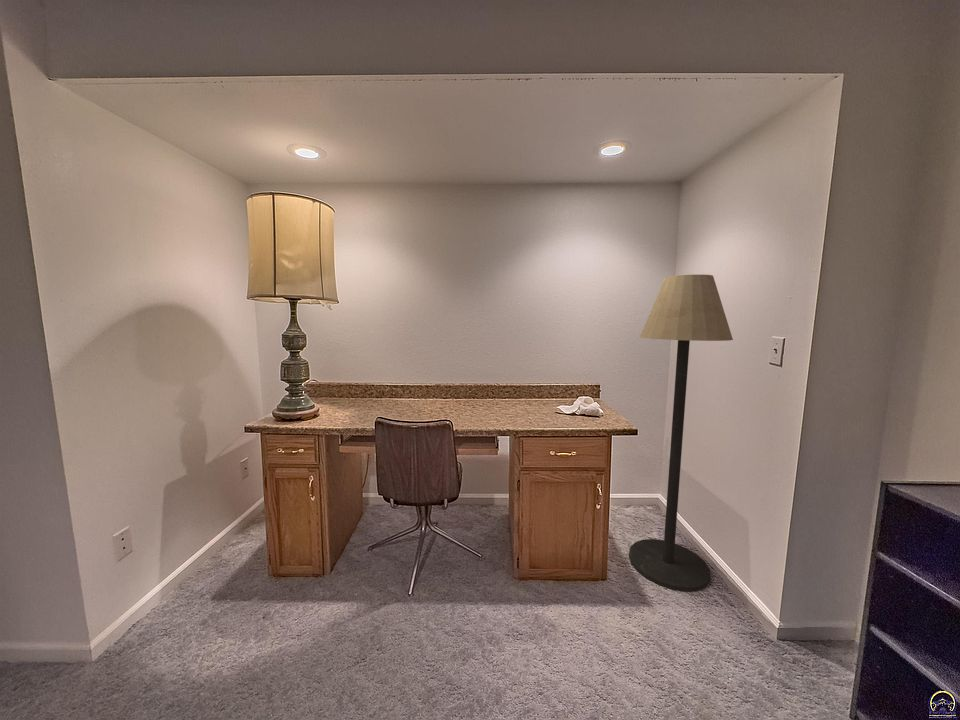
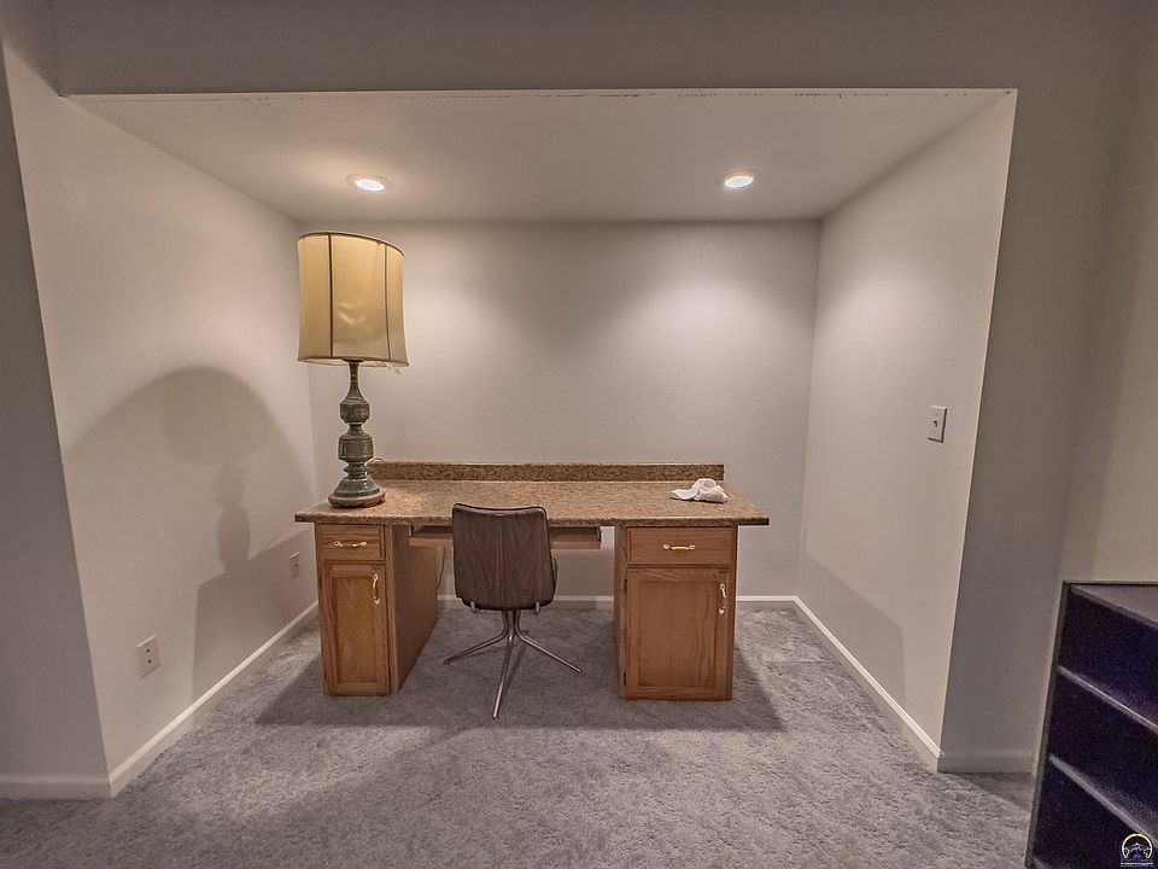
- floor lamp [628,274,734,592]
